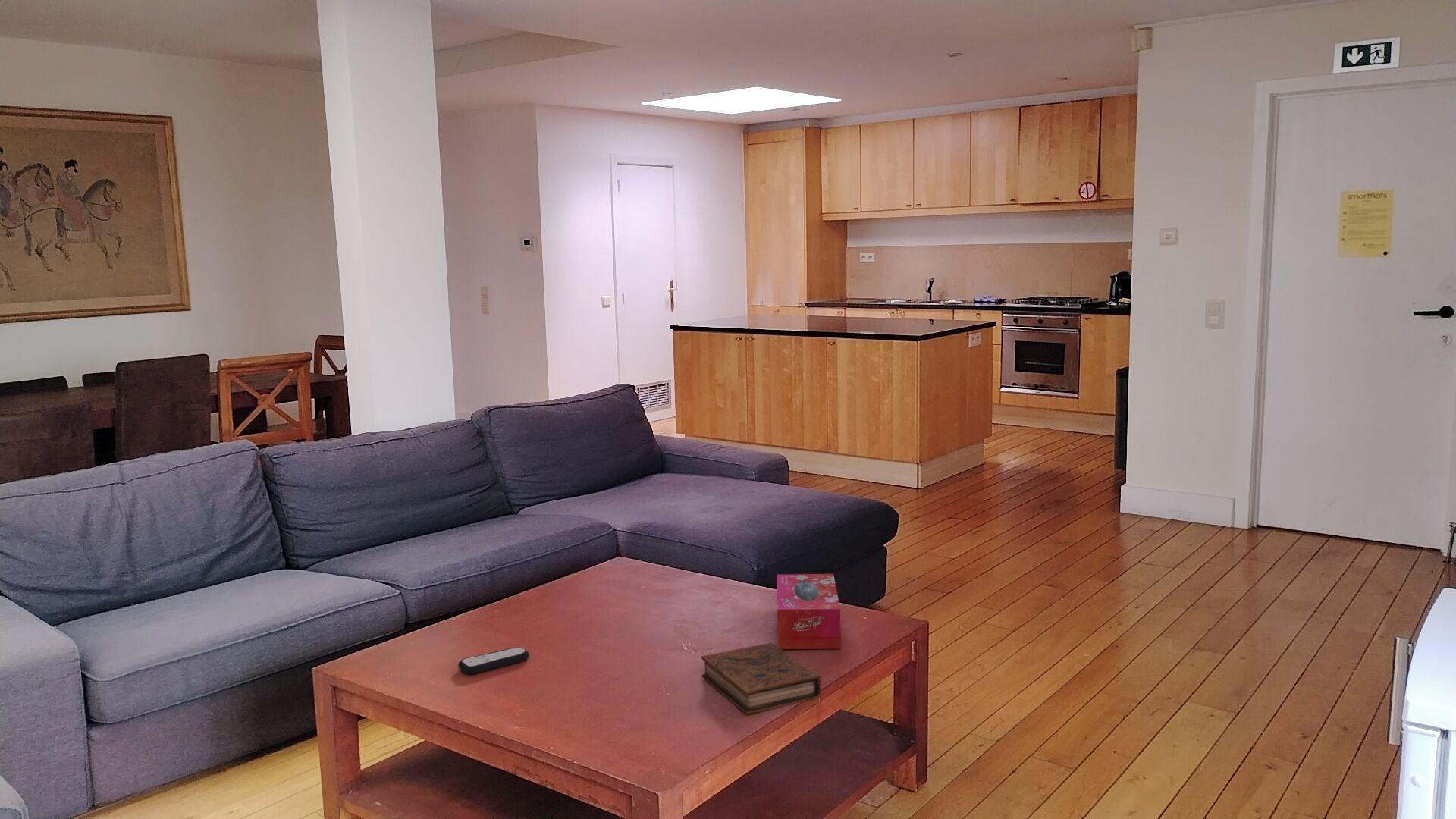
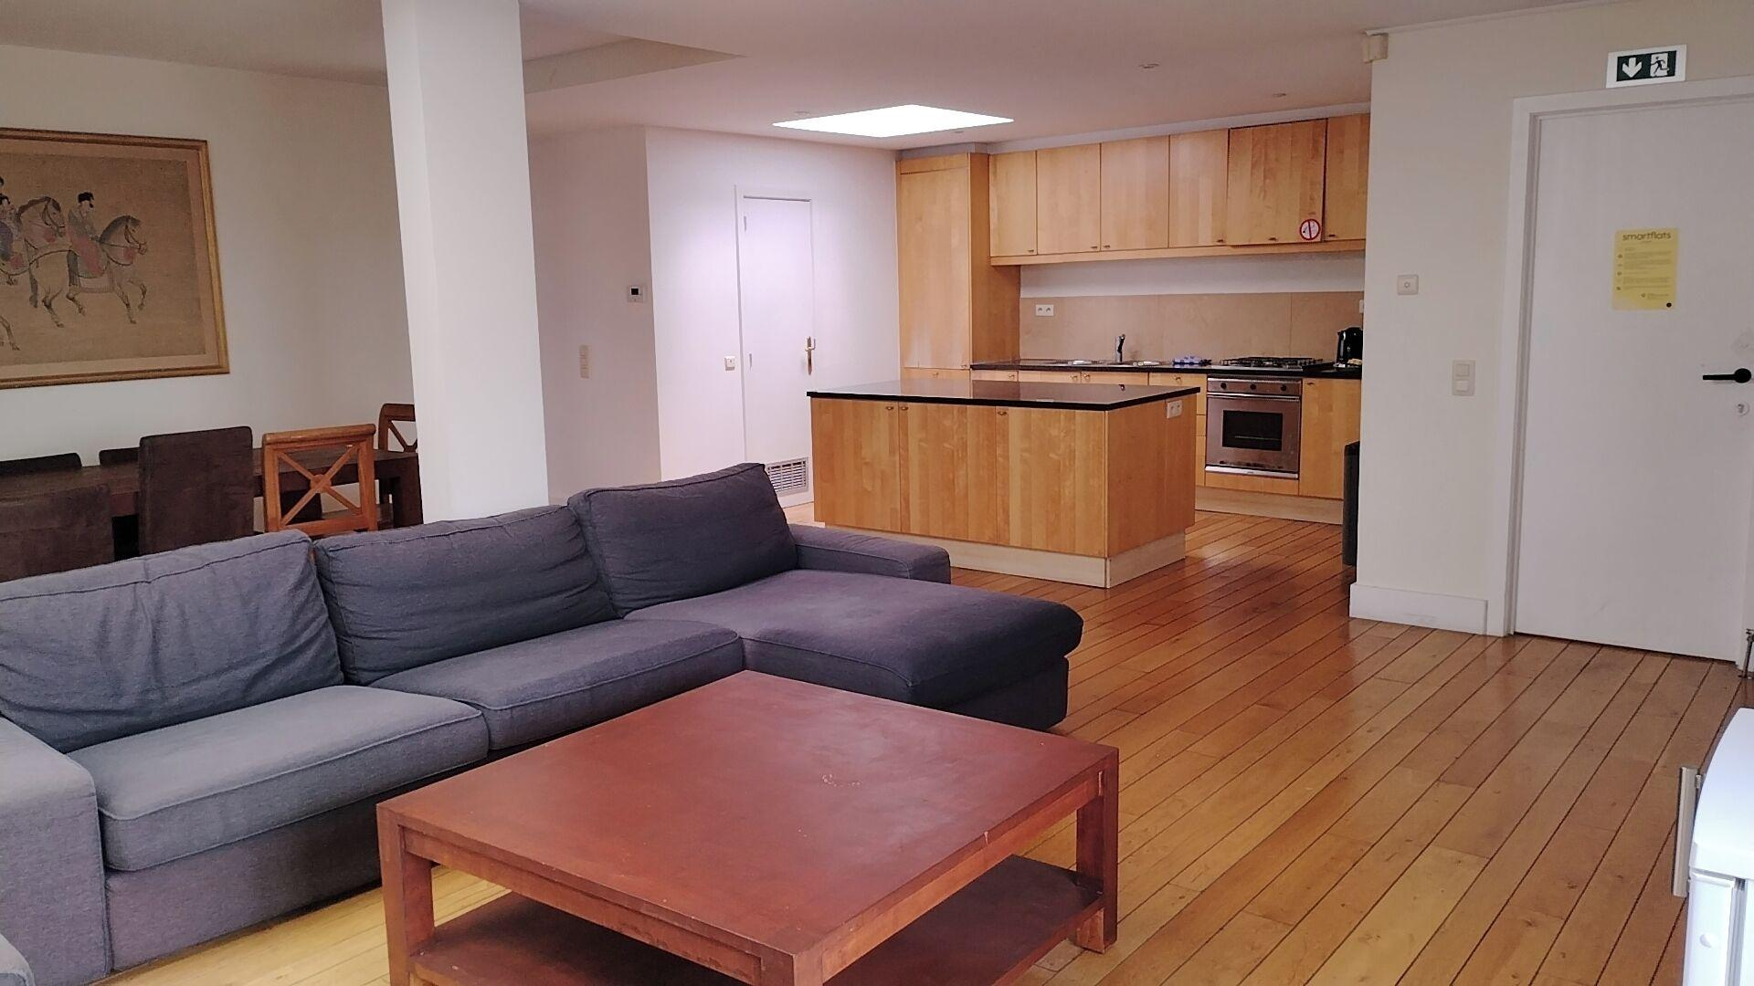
- remote control [457,647,529,675]
- book [701,642,822,715]
- tissue box [776,573,842,650]
